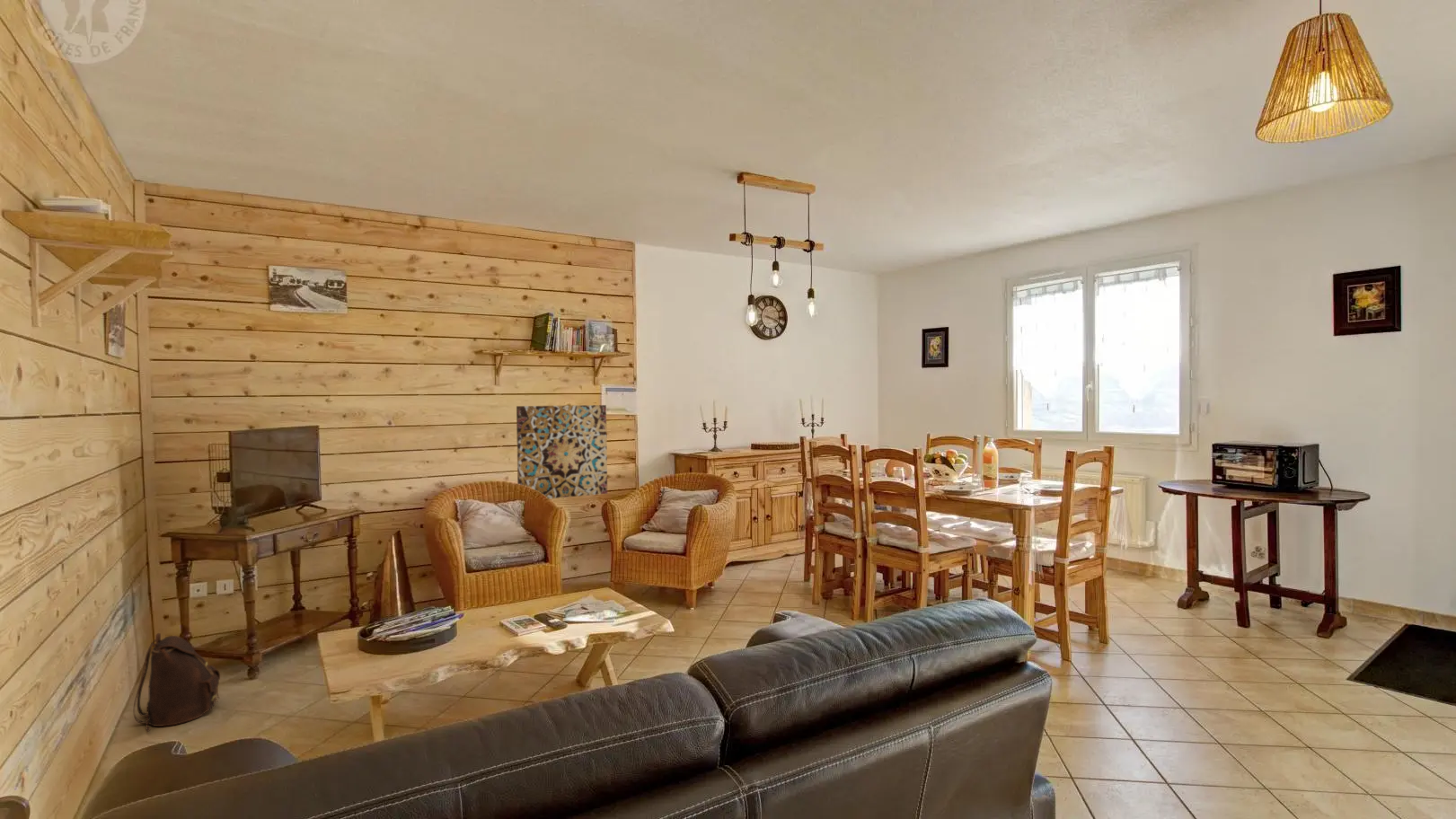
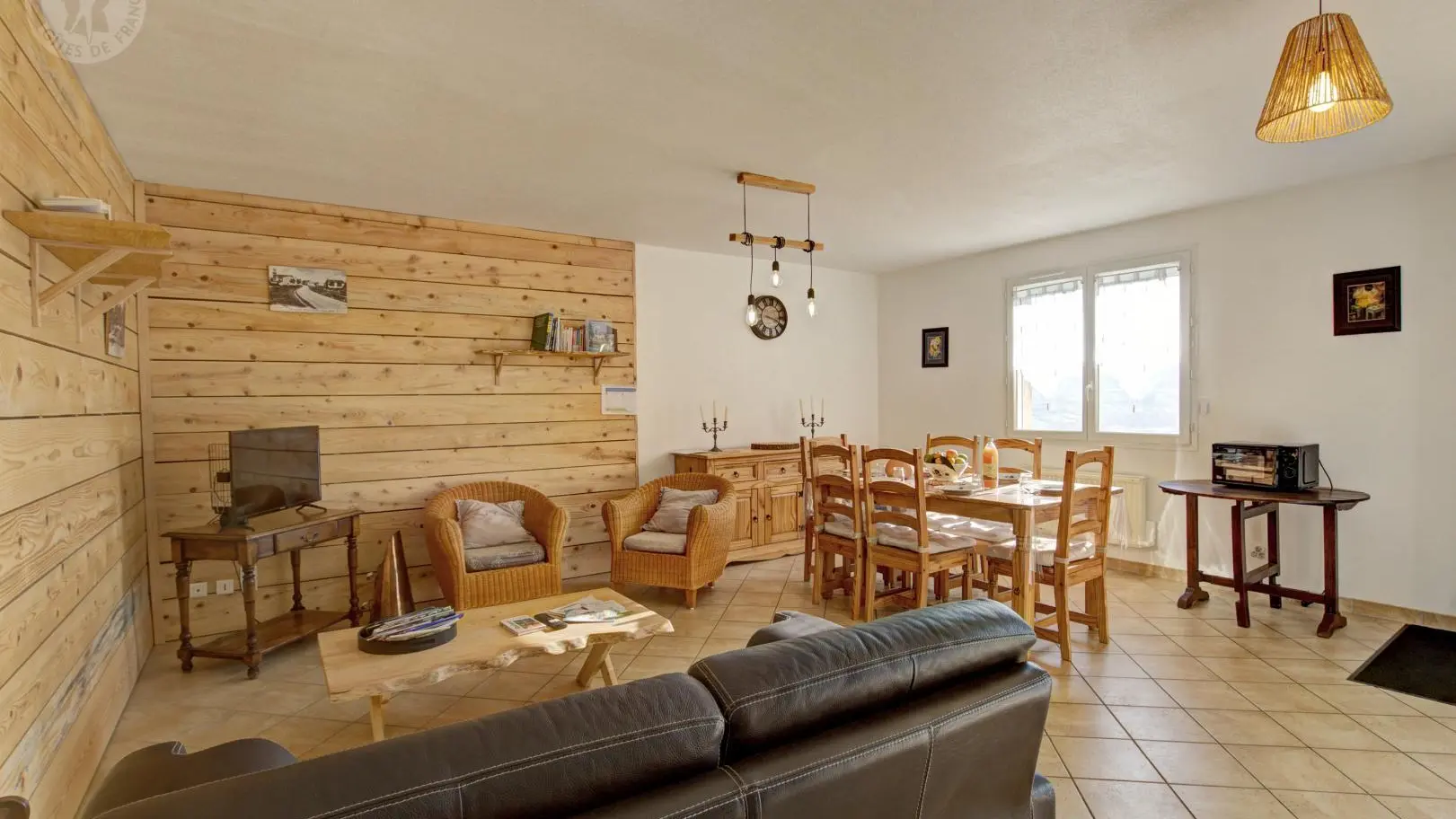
- backpack [133,632,221,734]
- wall art [516,404,608,499]
